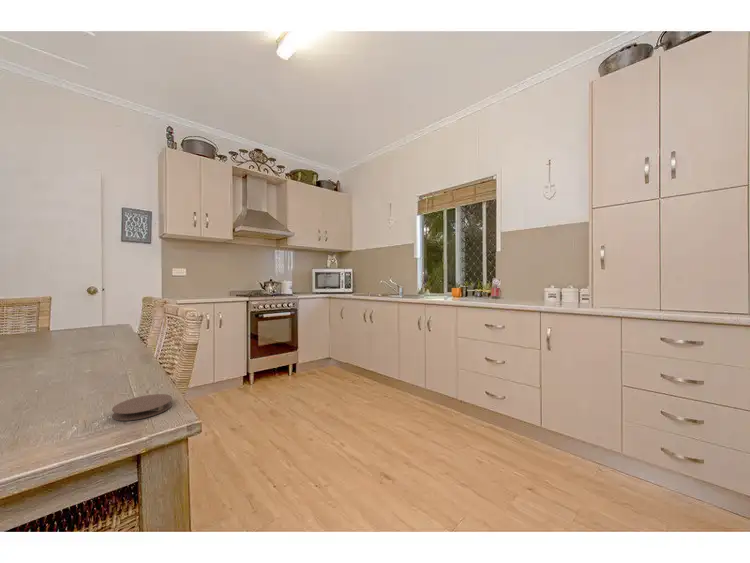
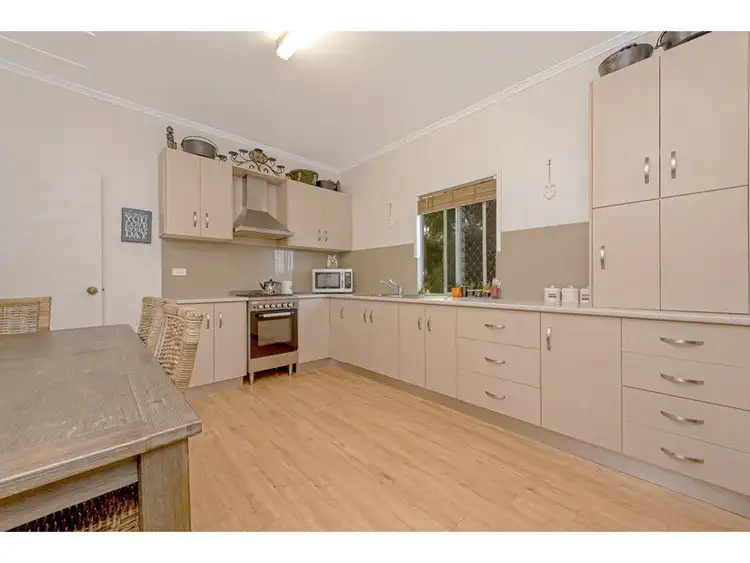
- coaster [111,393,173,422]
